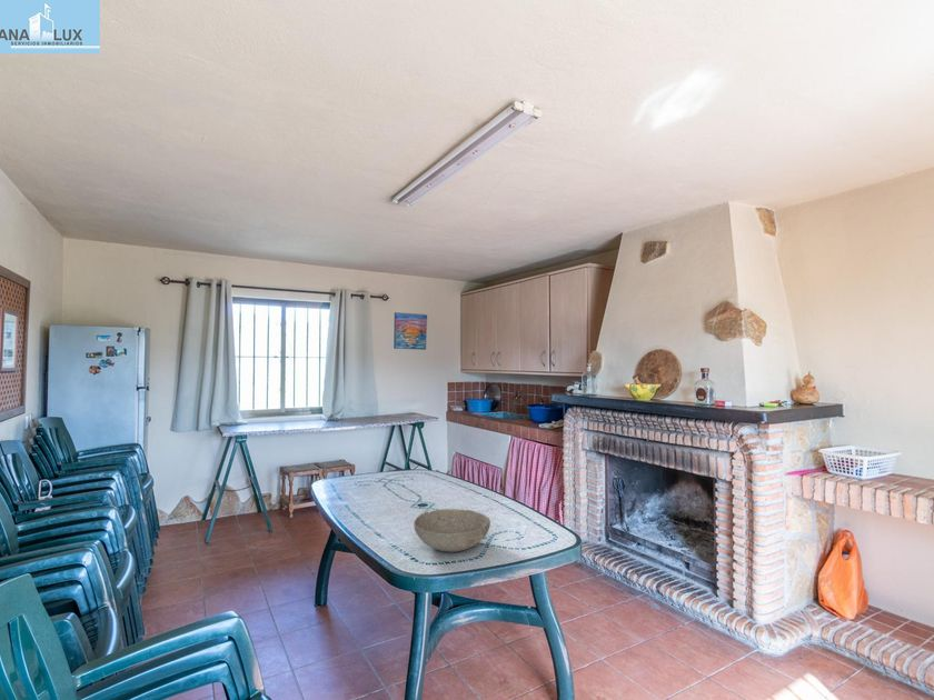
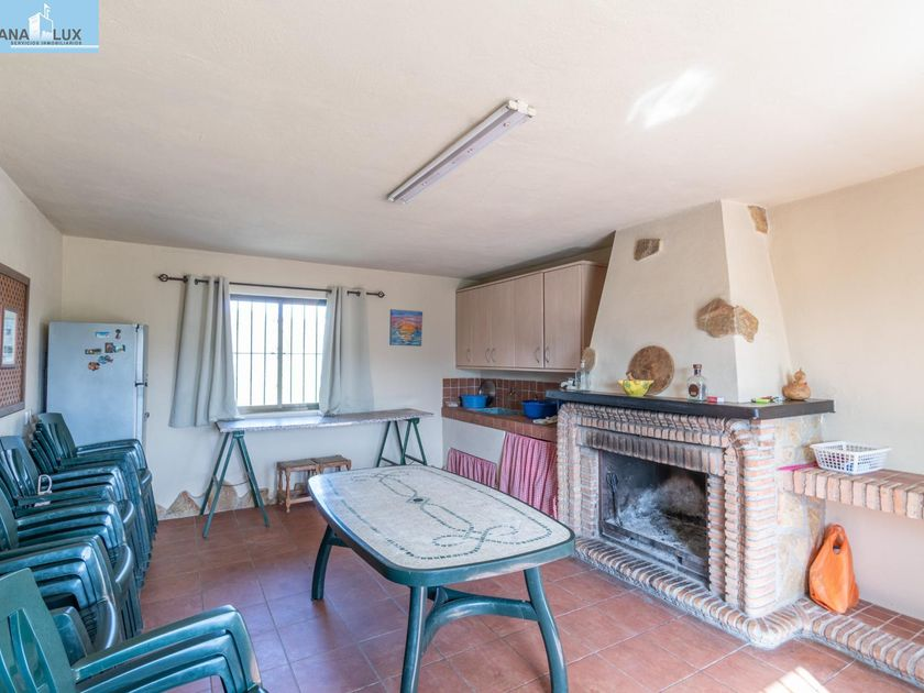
- bowl [413,508,491,553]
